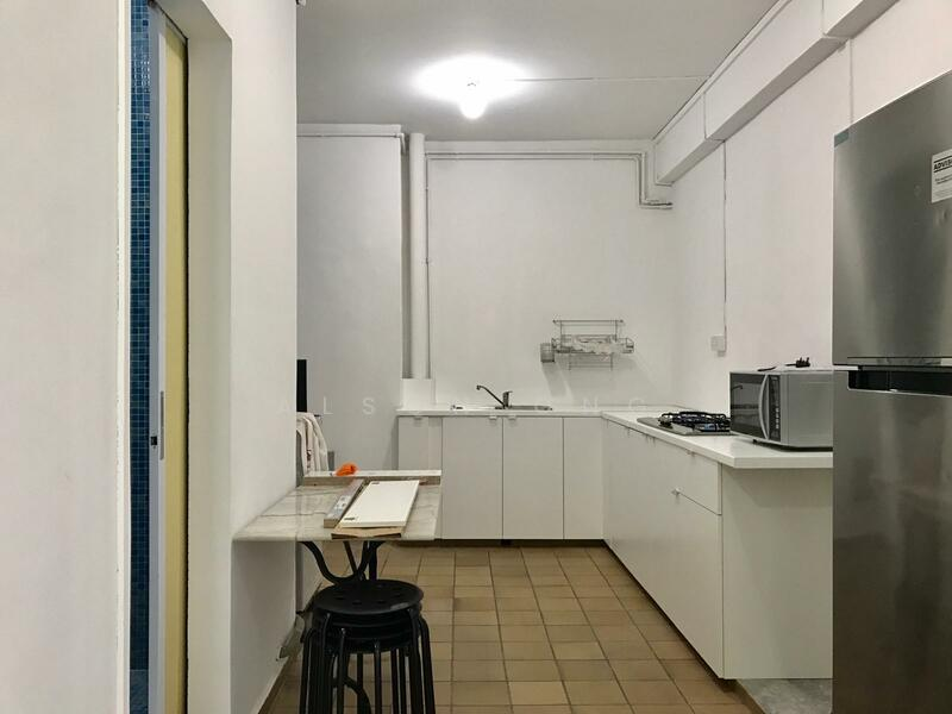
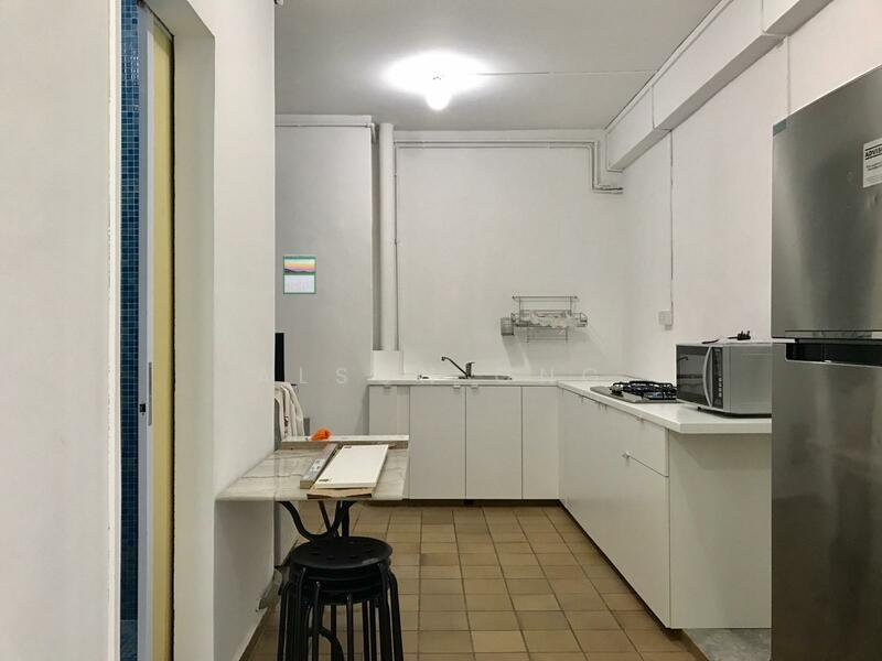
+ calendar [282,253,318,295]
